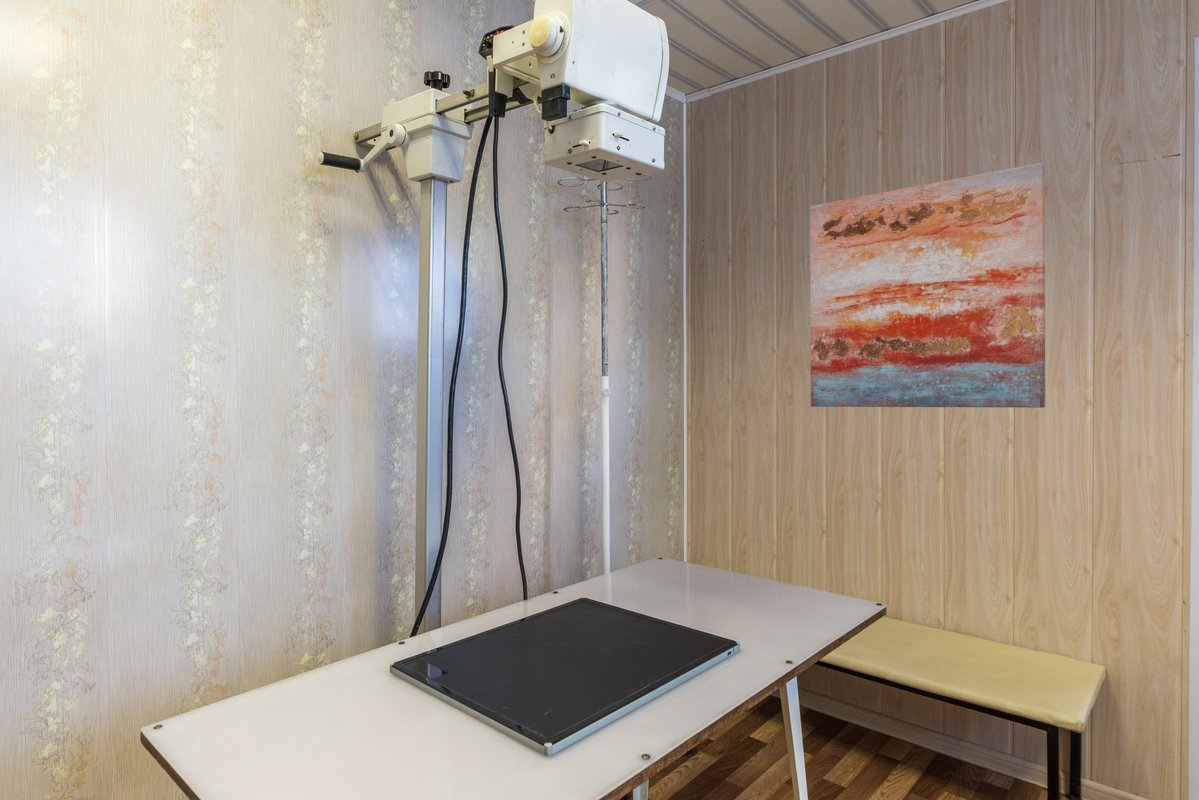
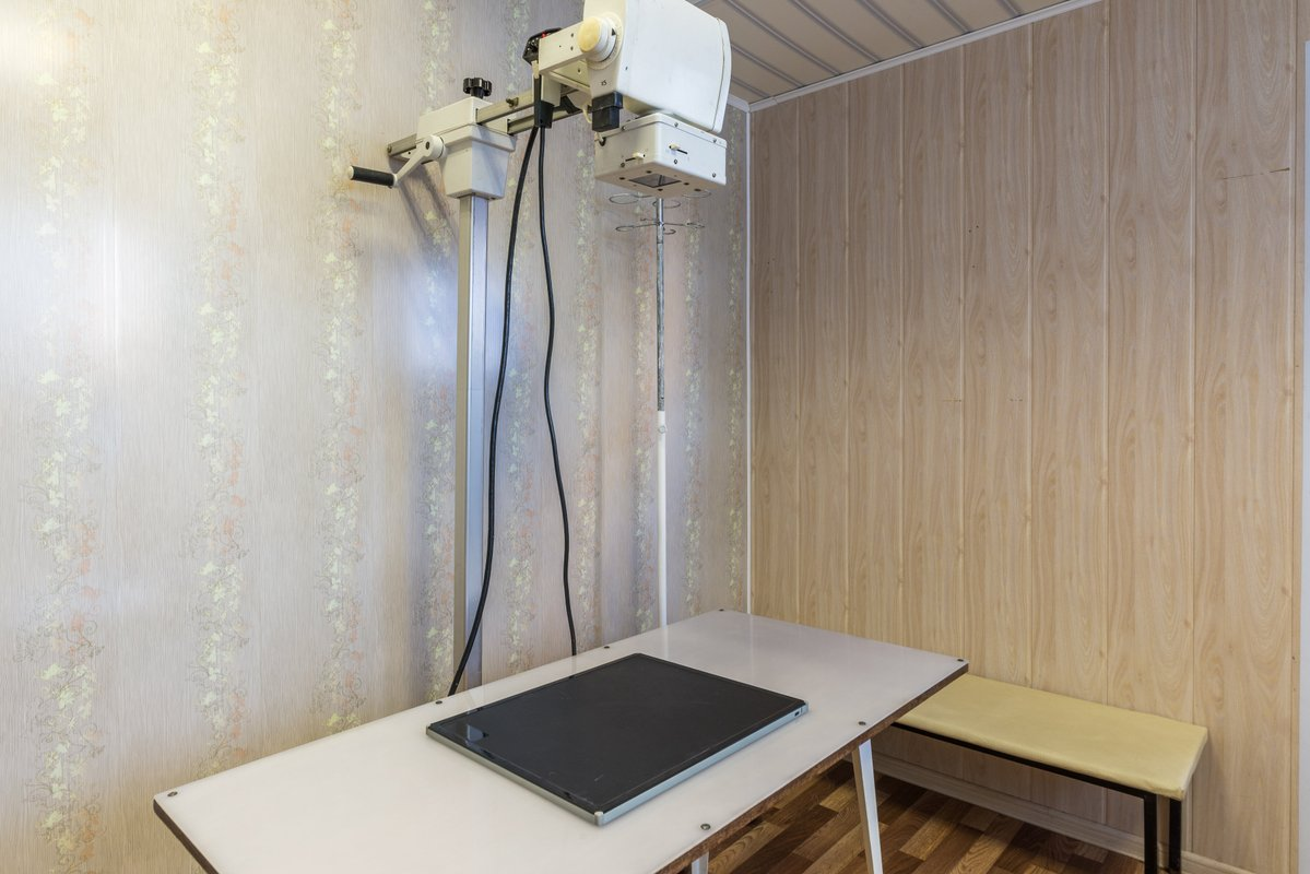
- wall art [809,162,1046,409]
